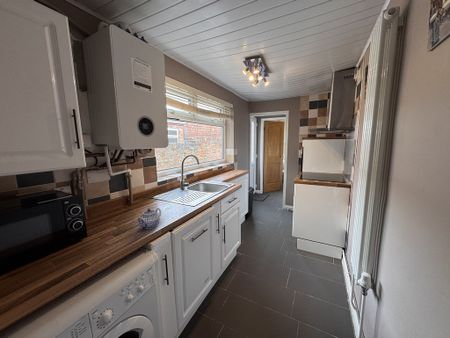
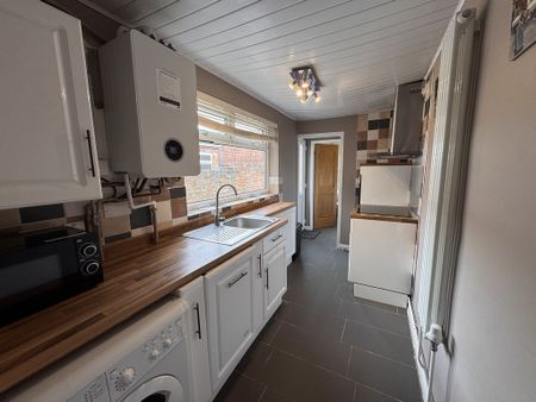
- teapot [135,207,162,230]
